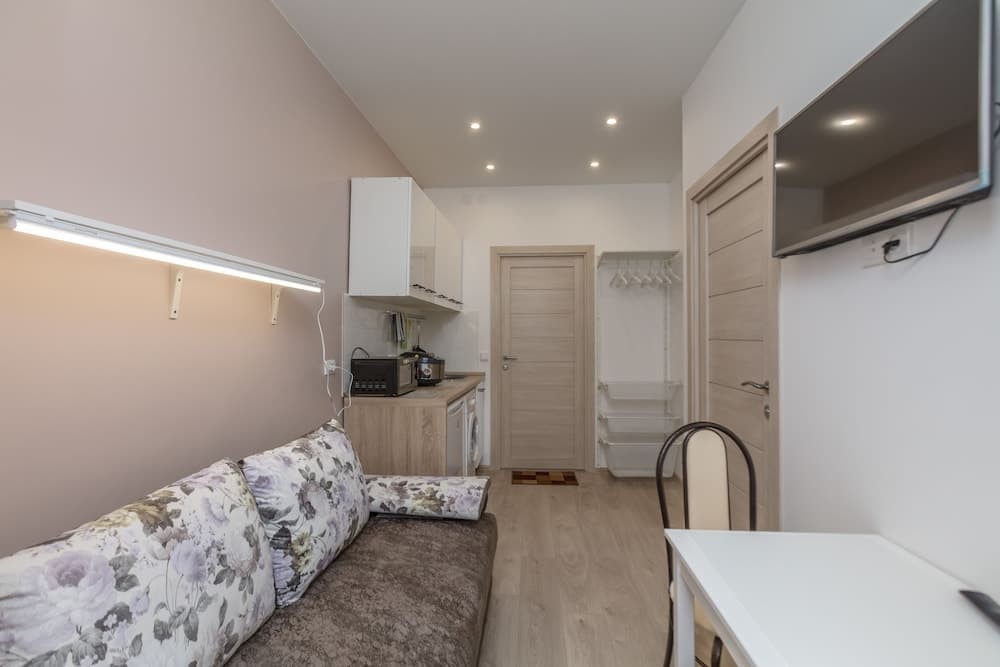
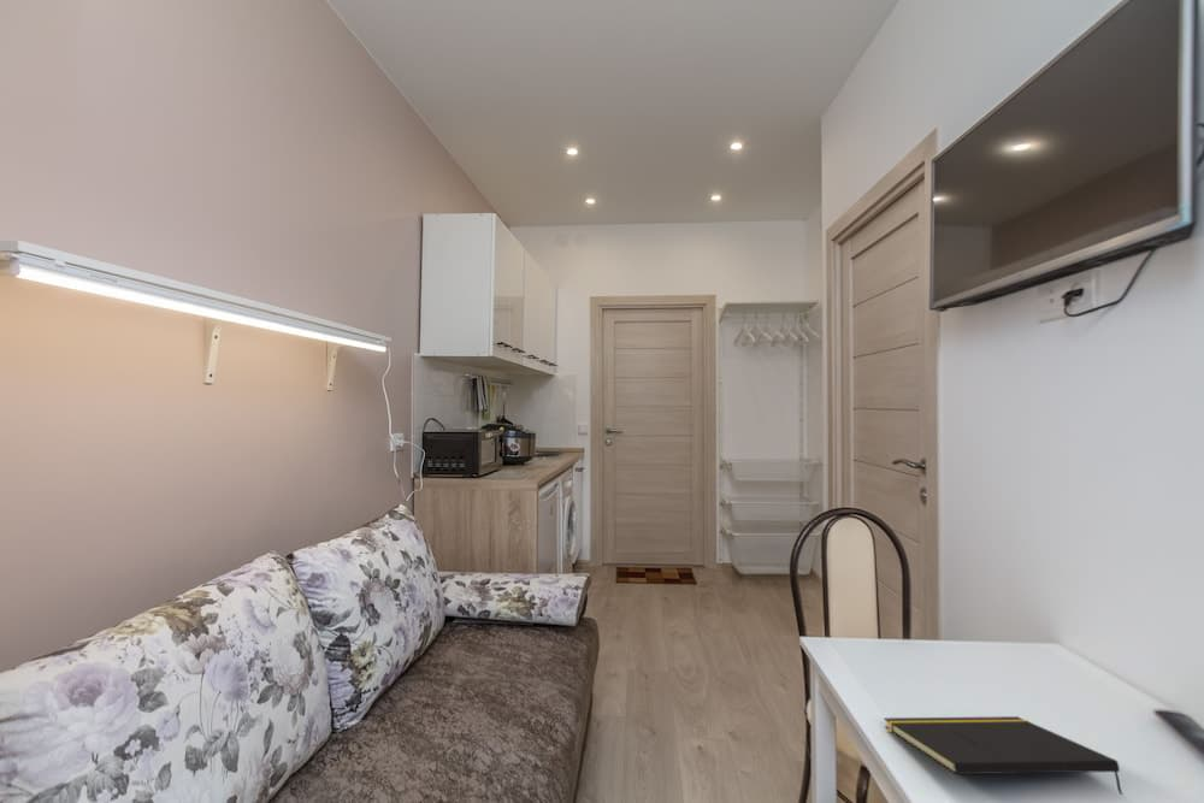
+ notepad [883,715,1123,796]
